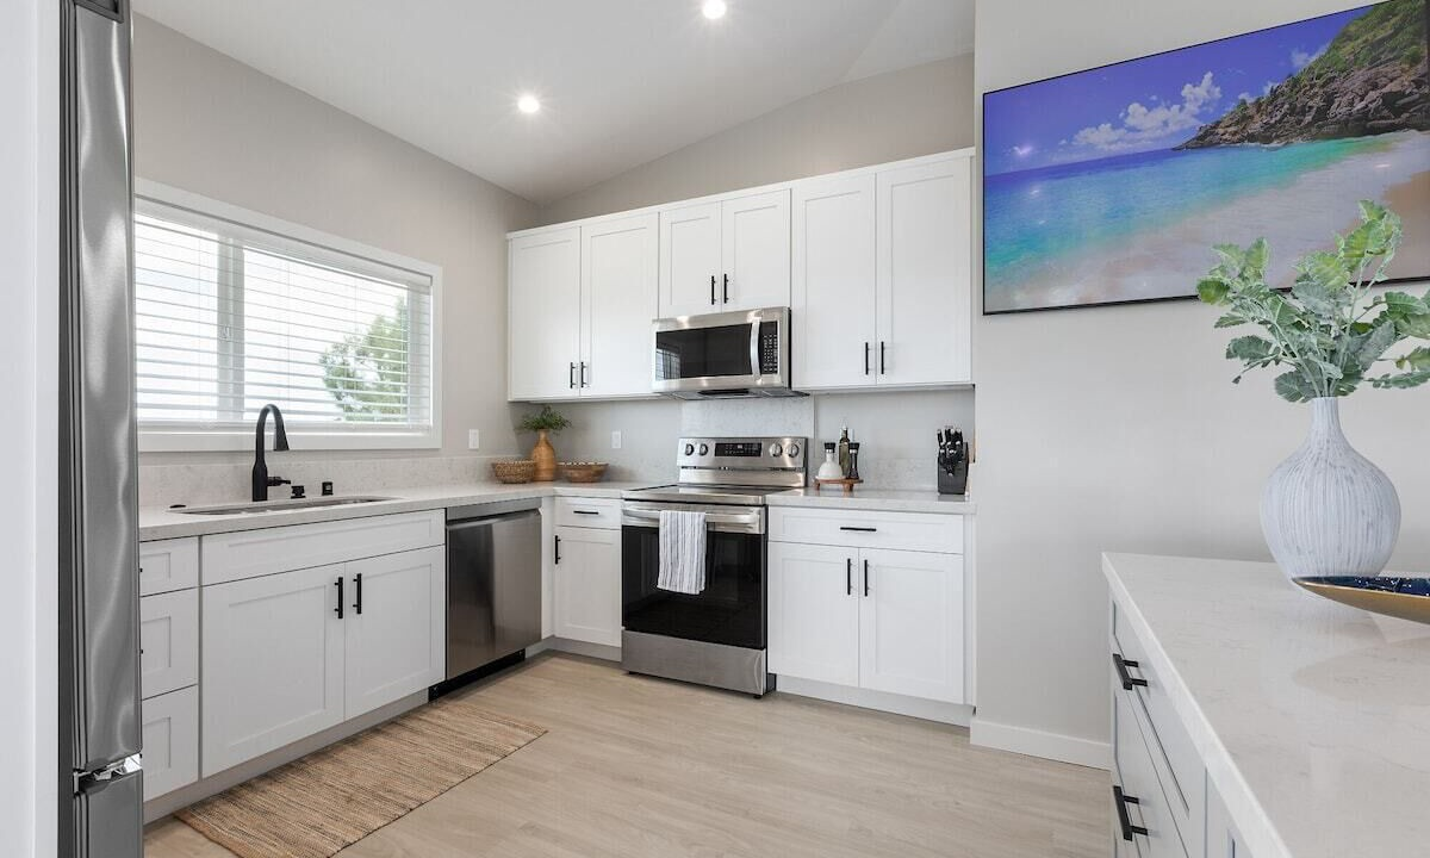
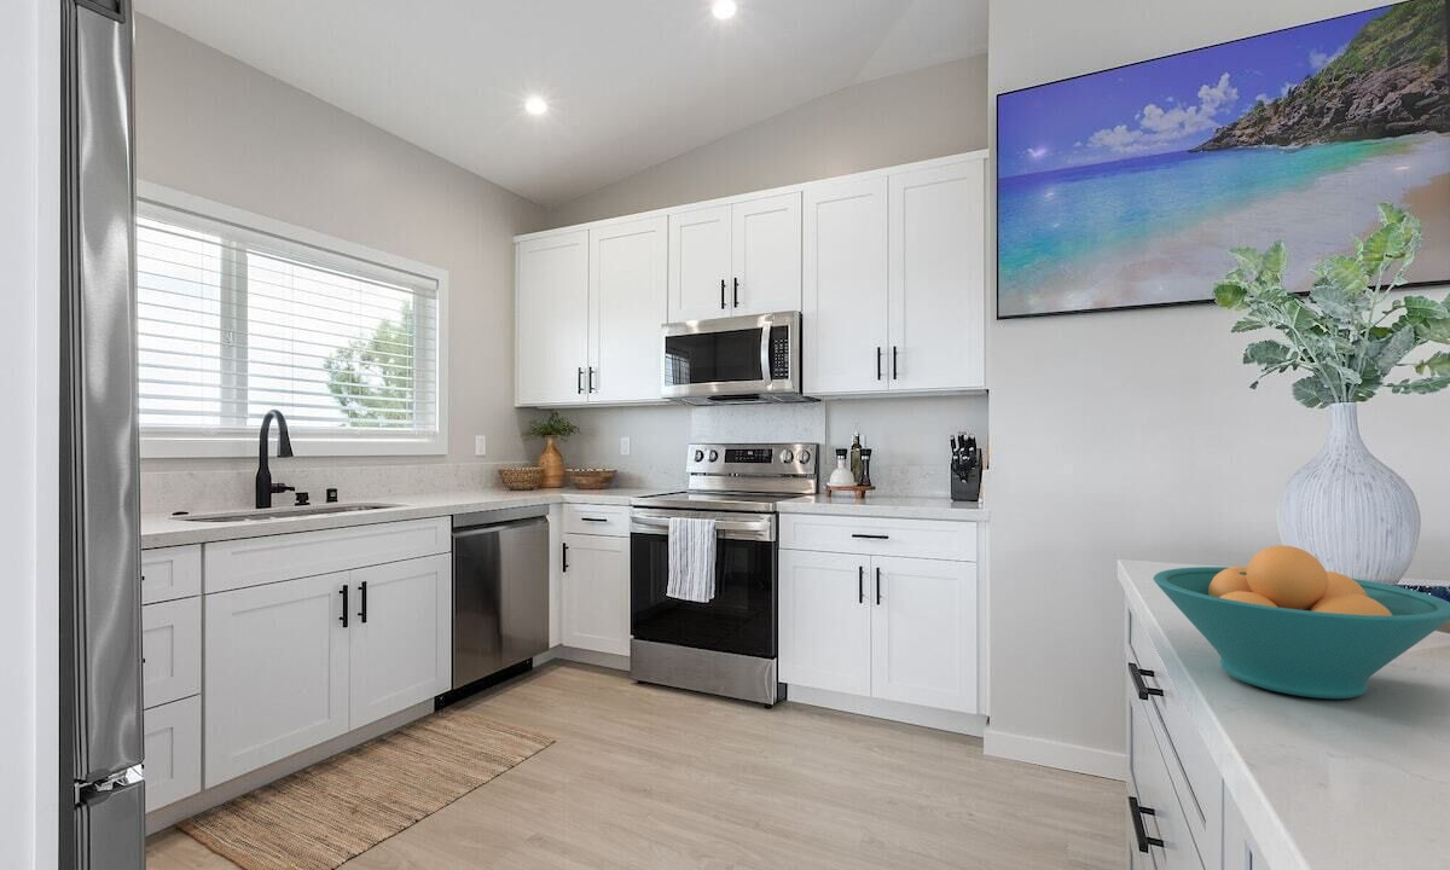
+ fruit bowl [1152,545,1450,700]
